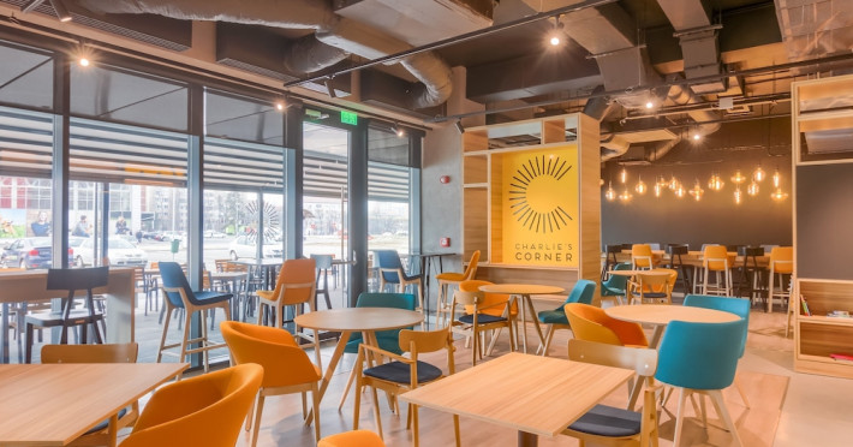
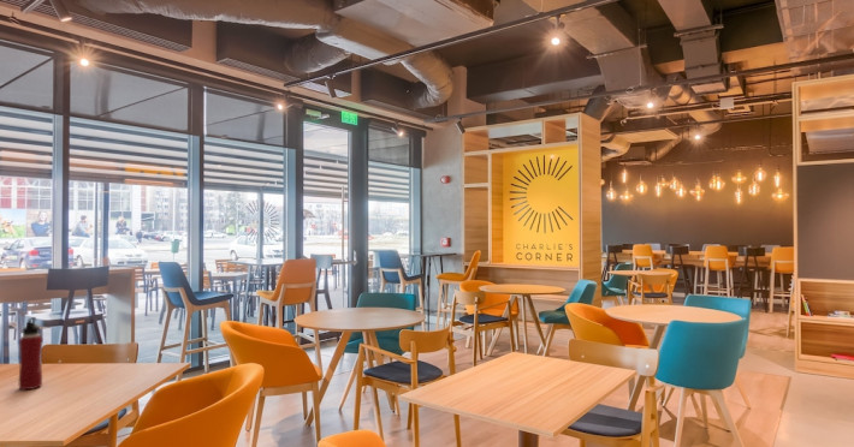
+ water bottle [18,316,43,391]
